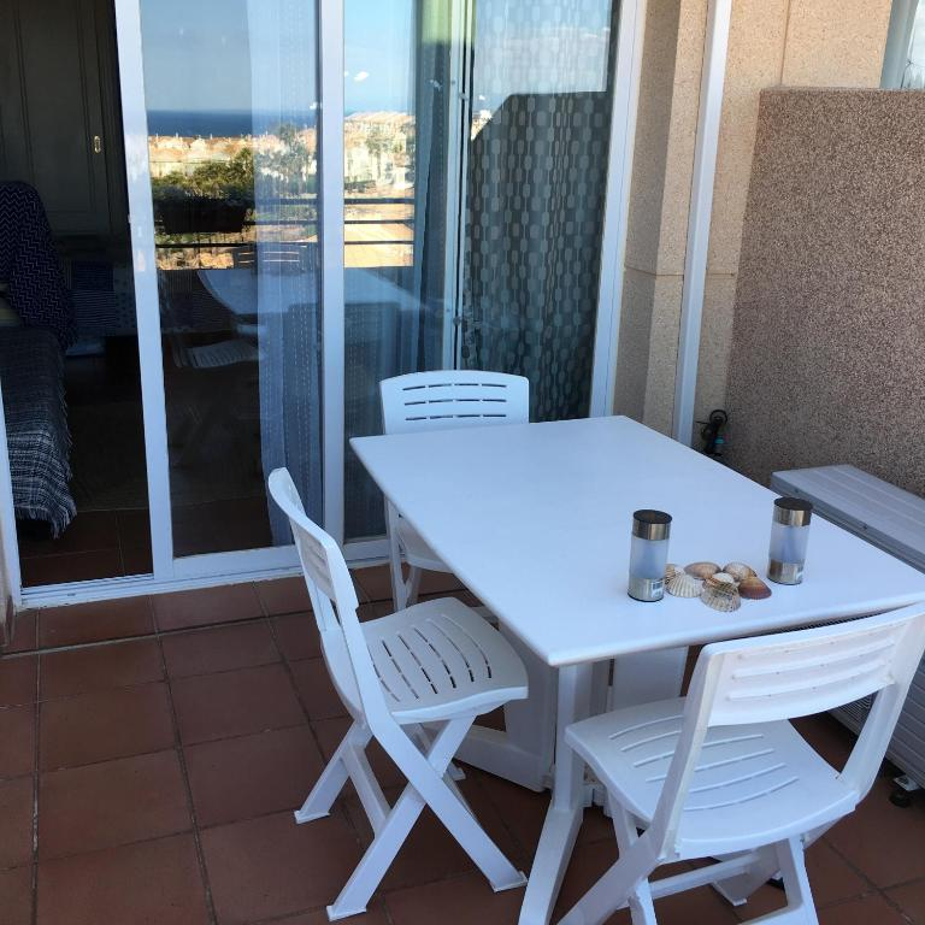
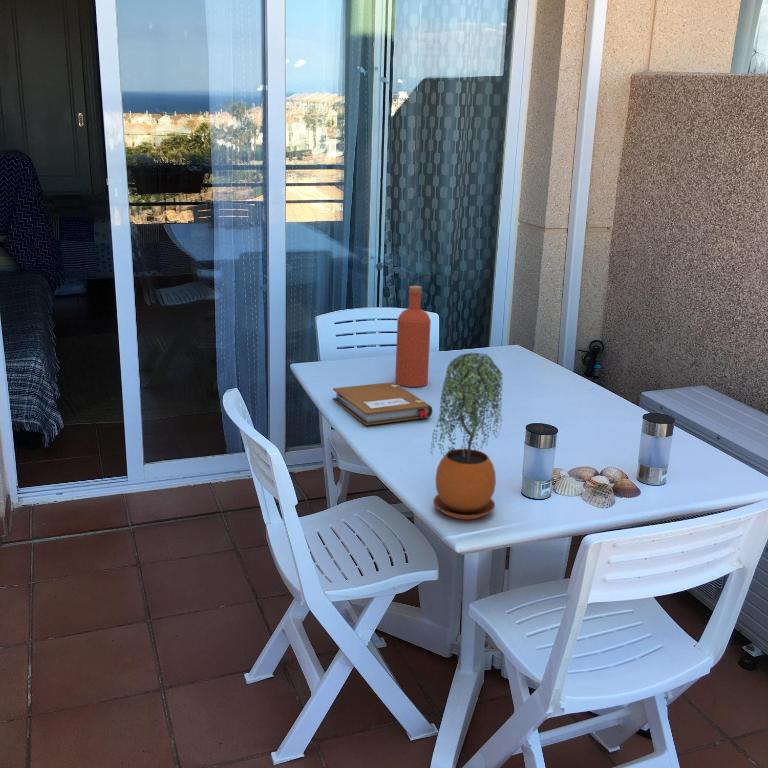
+ potted plant [429,351,504,521]
+ notebook [332,381,433,426]
+ bottle [394,285,432,388]
